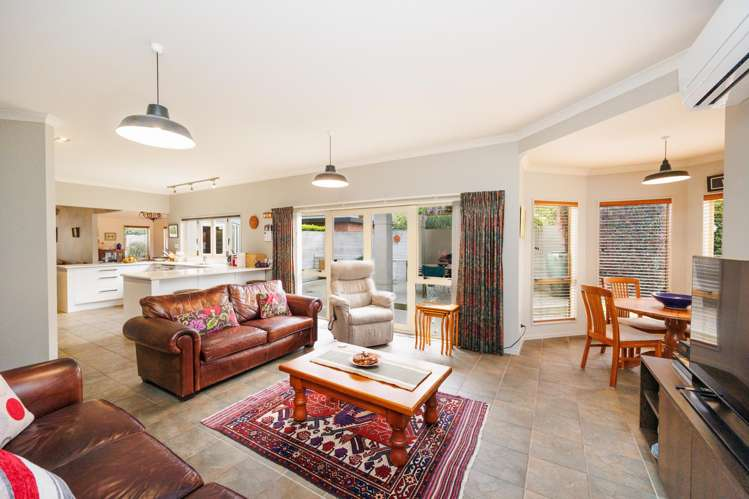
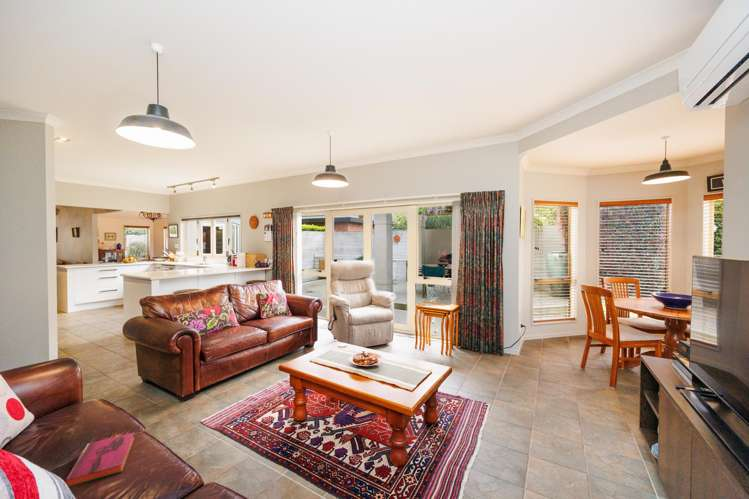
+ hardback book [64,432,135,488]
